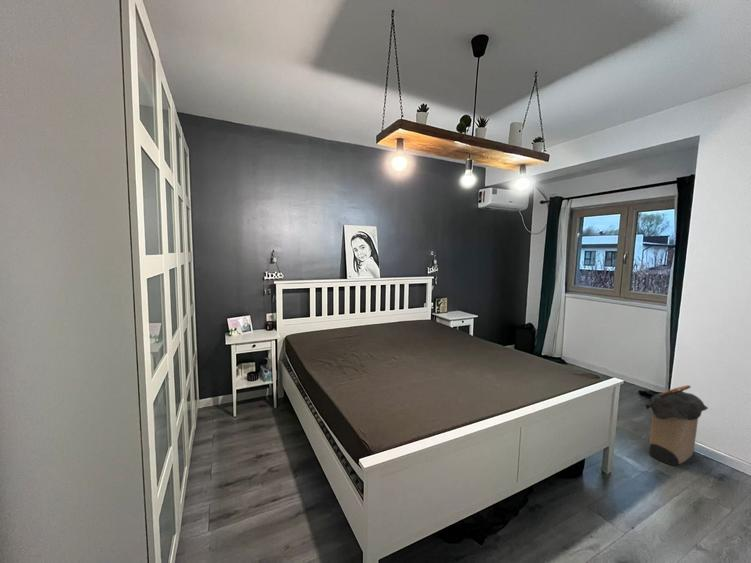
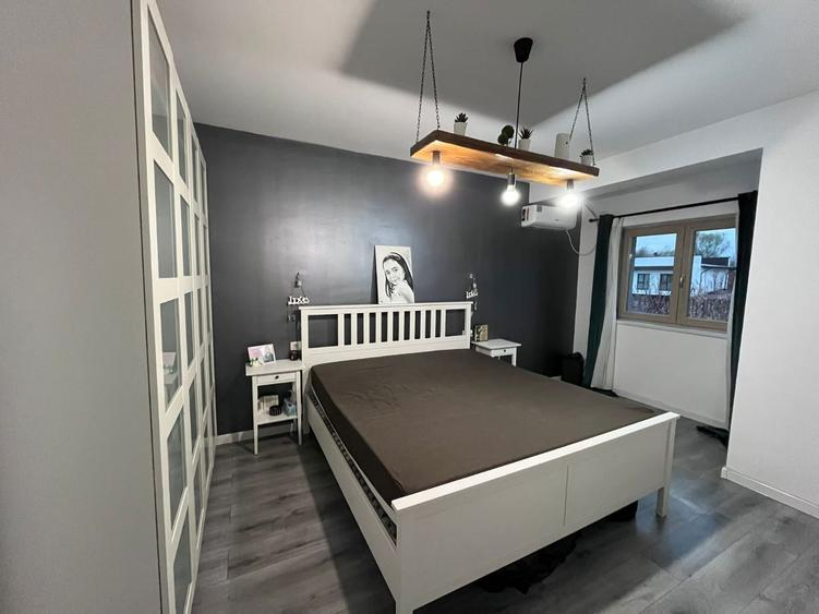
- laundry hamper [644,384,709,466]
